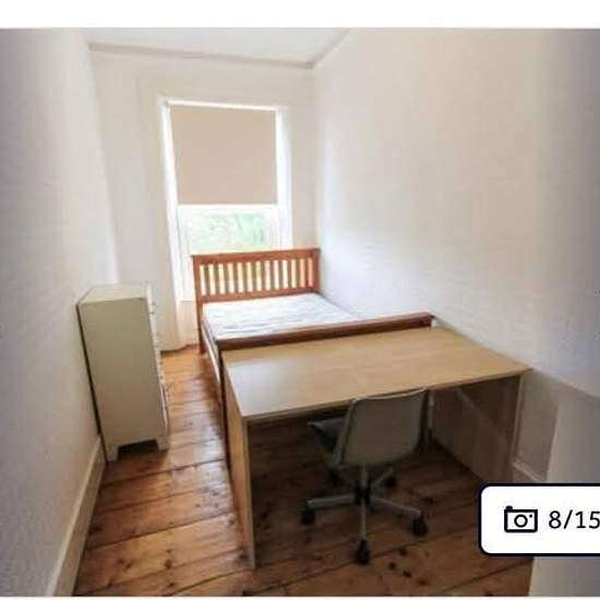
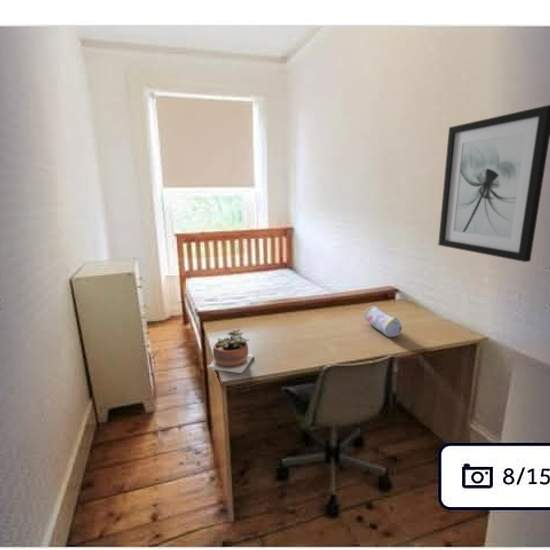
+ succulent plant [206,328,255,374]
+ pencil case [363,305,403,338]
+ wall art [437,104,550,263]
